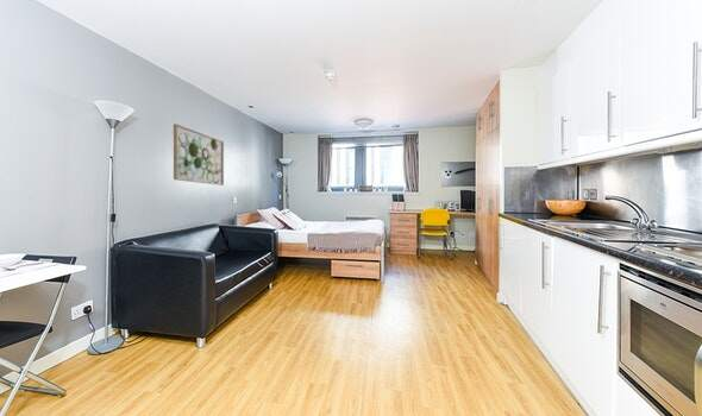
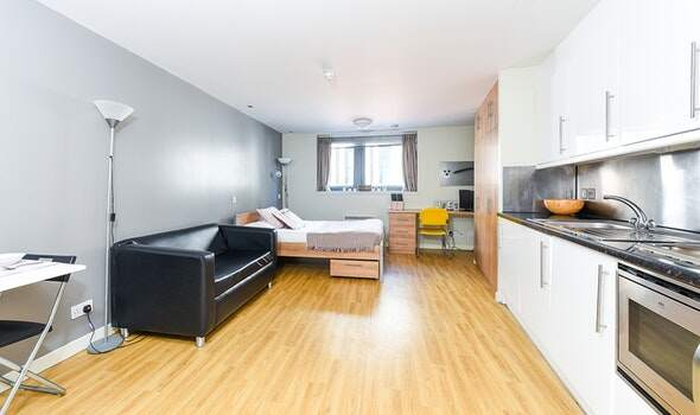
- wall art [173,122,225,187]
